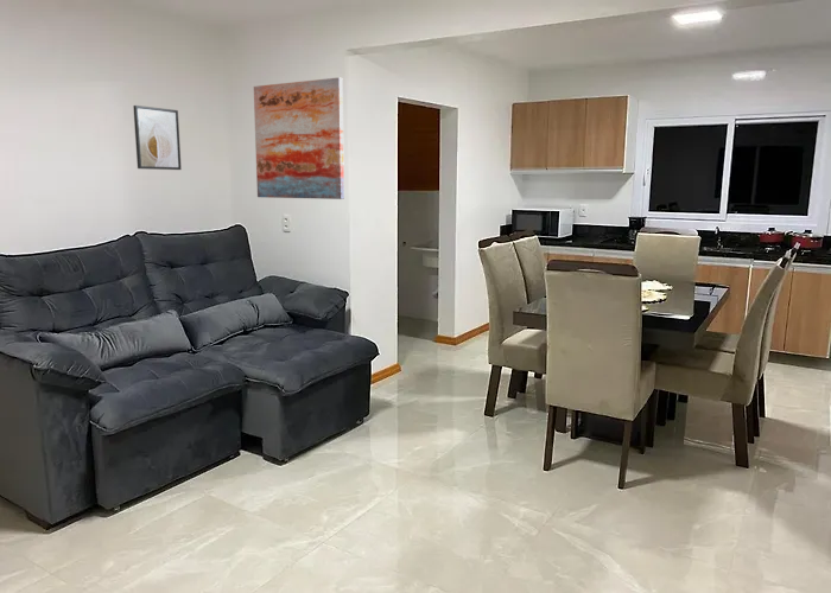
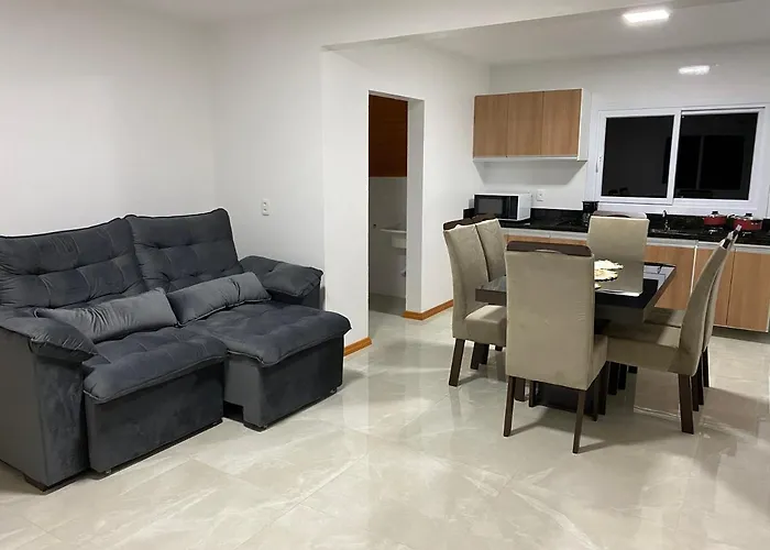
- wall art [253,76,345,200]
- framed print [132,104,183,171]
